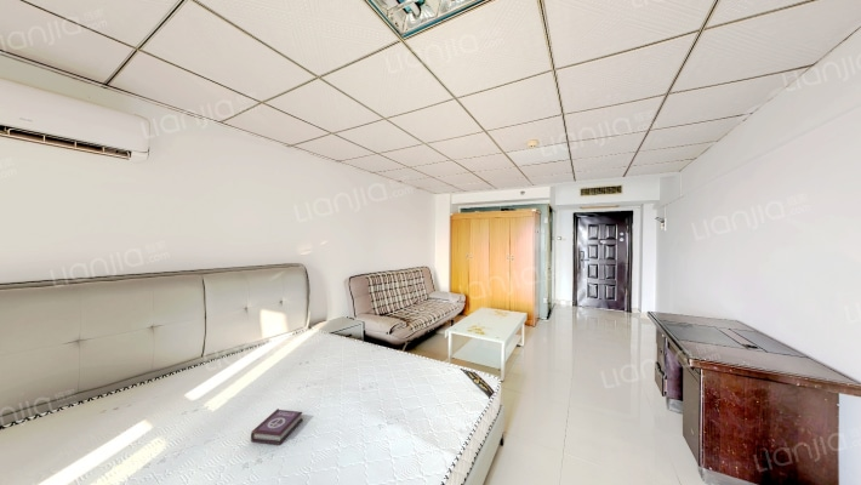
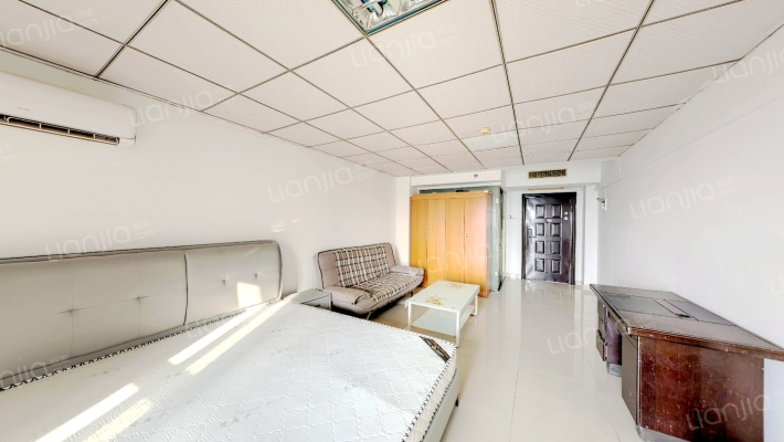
- book [250,407,304,446]
